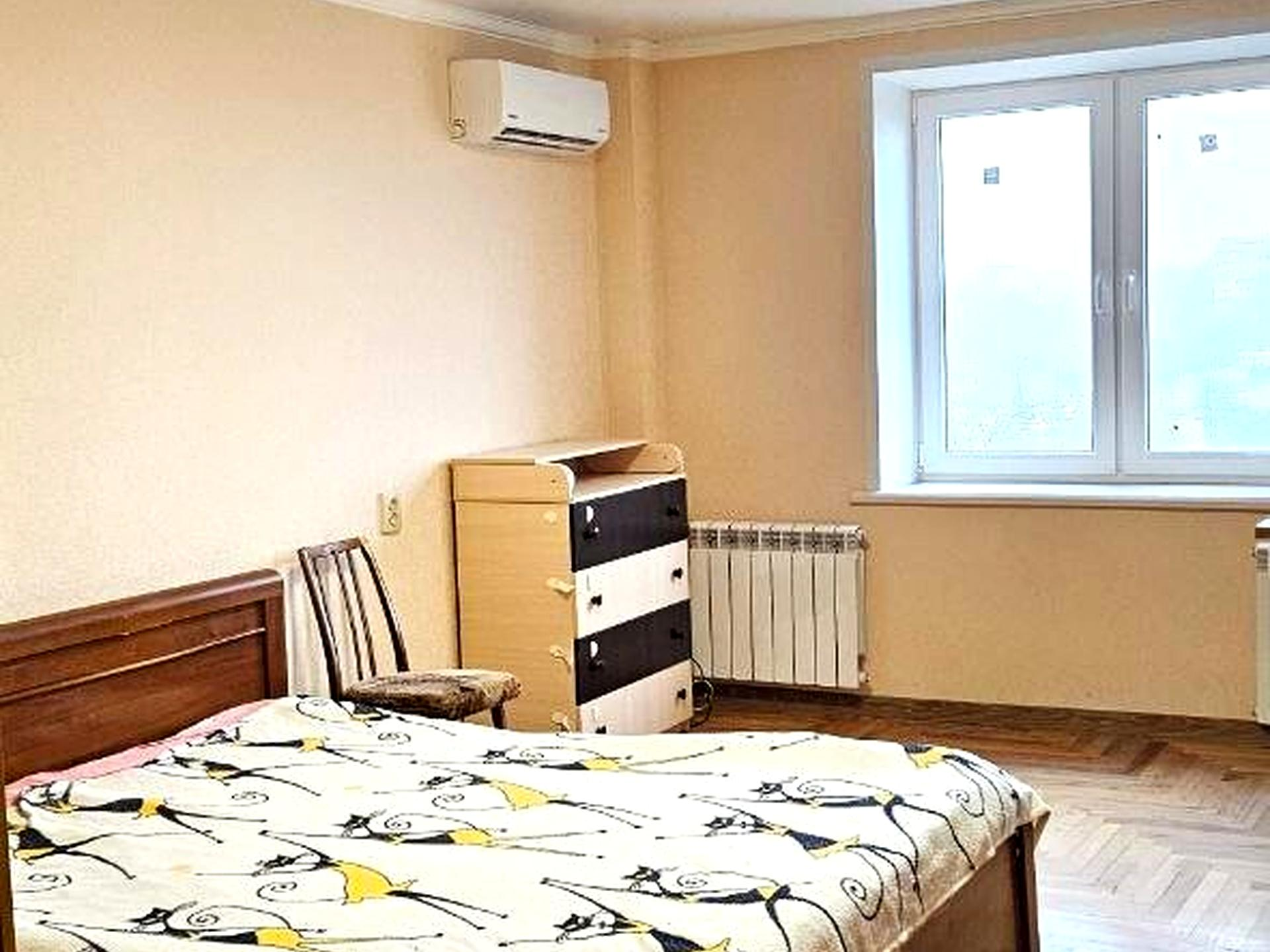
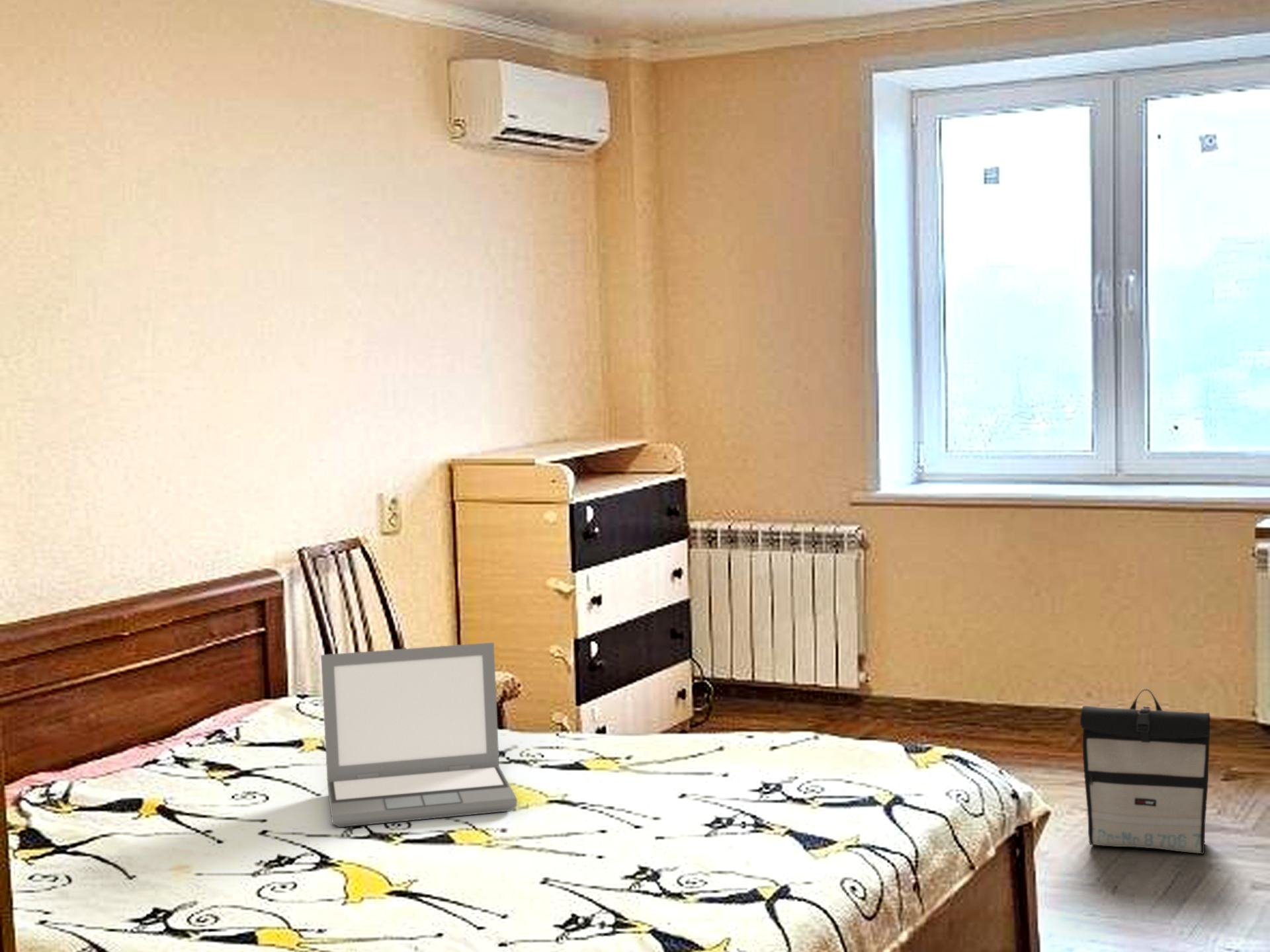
+ backpack [1079,688,1211,855]
+ laptop [320,642,518,828]
